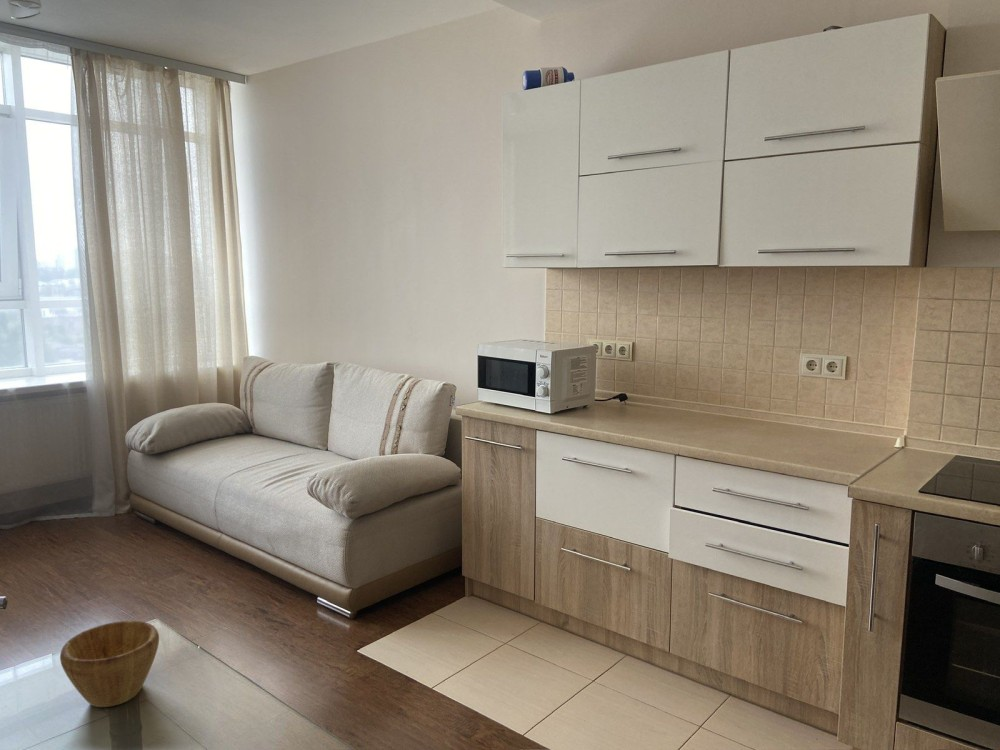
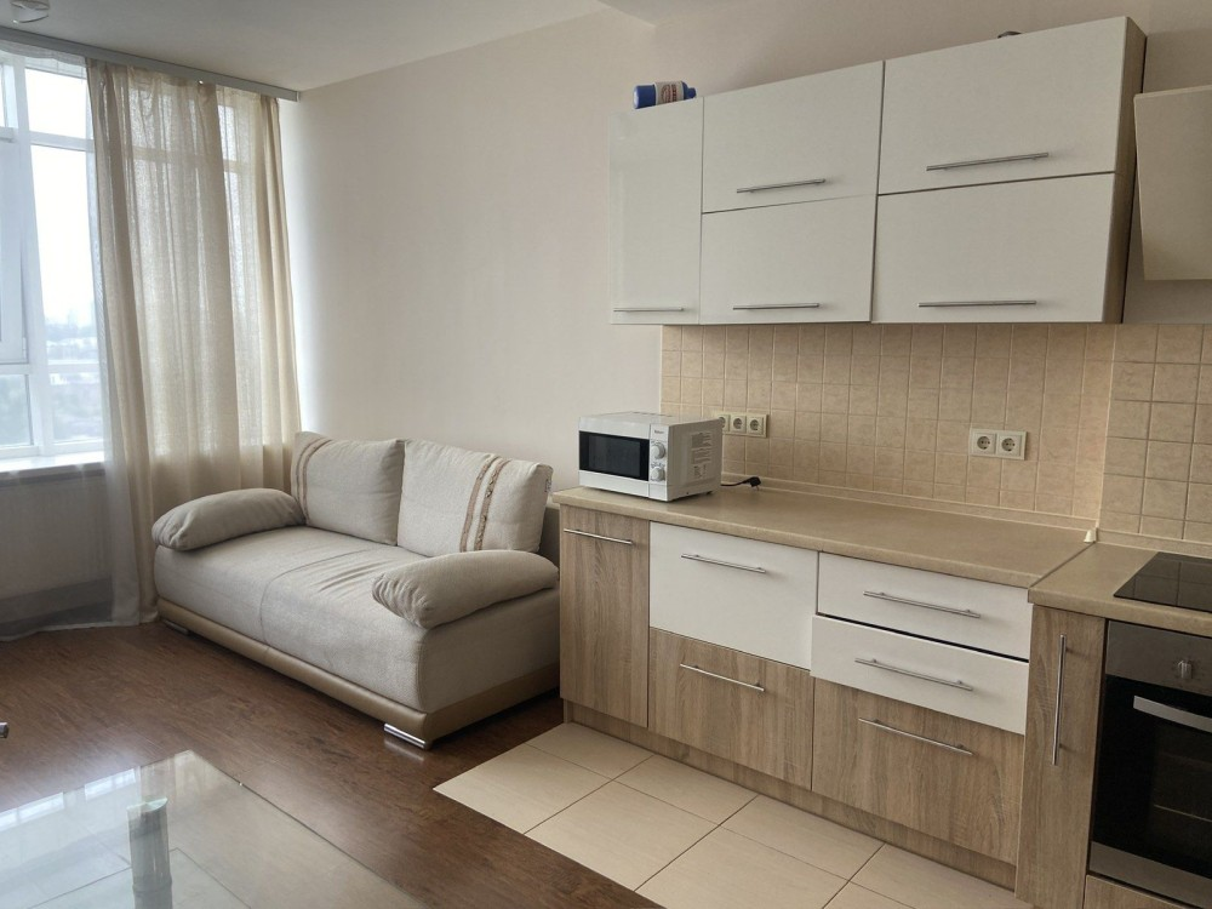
- bowl [59,620,160,708]
